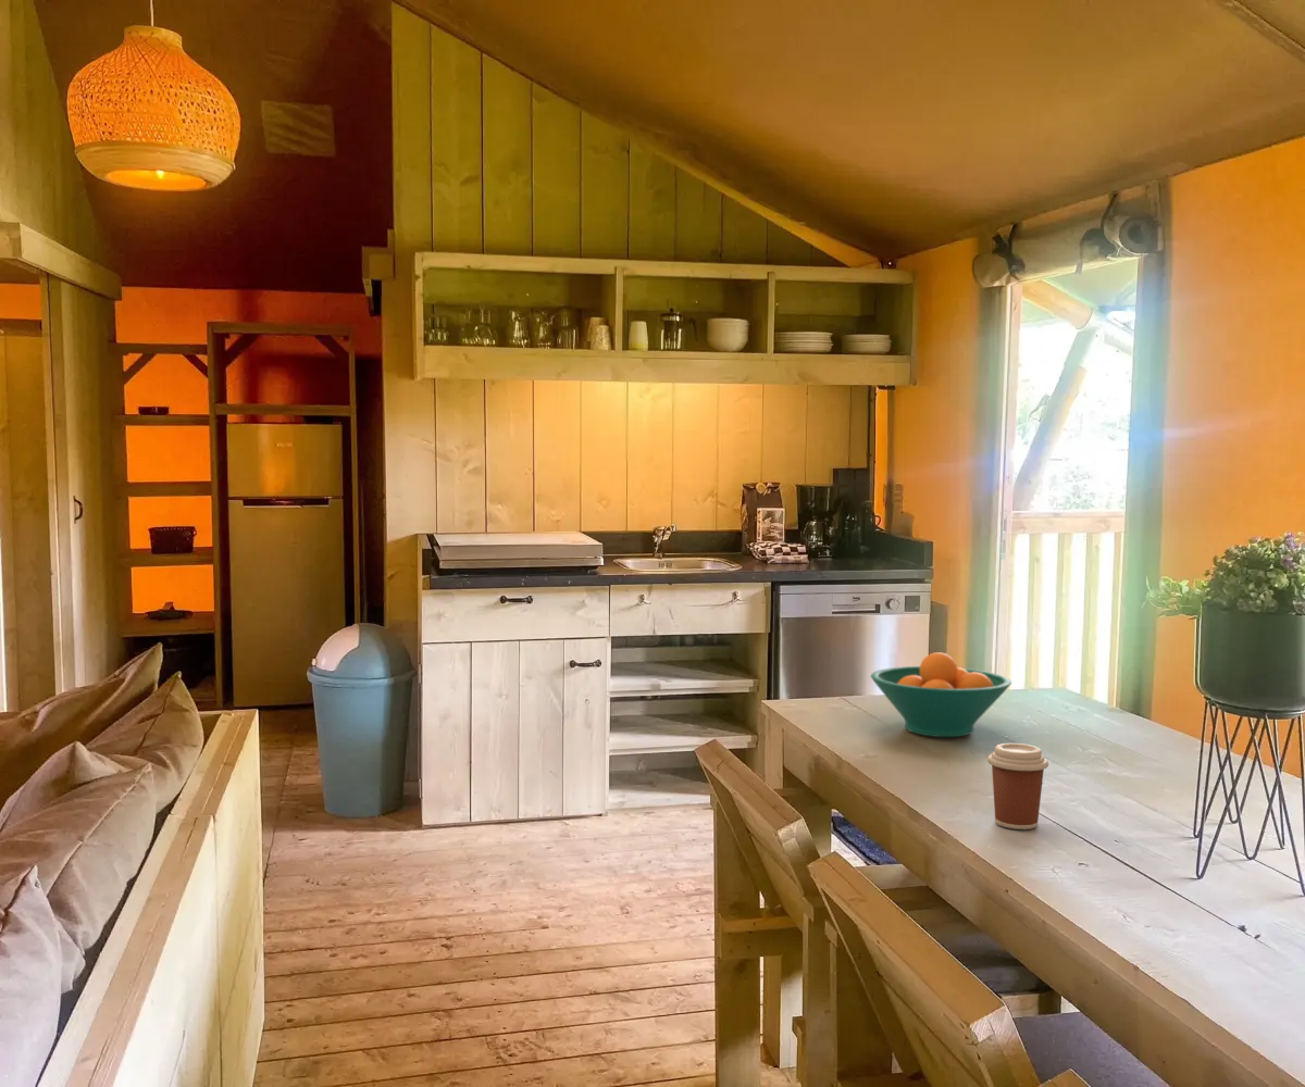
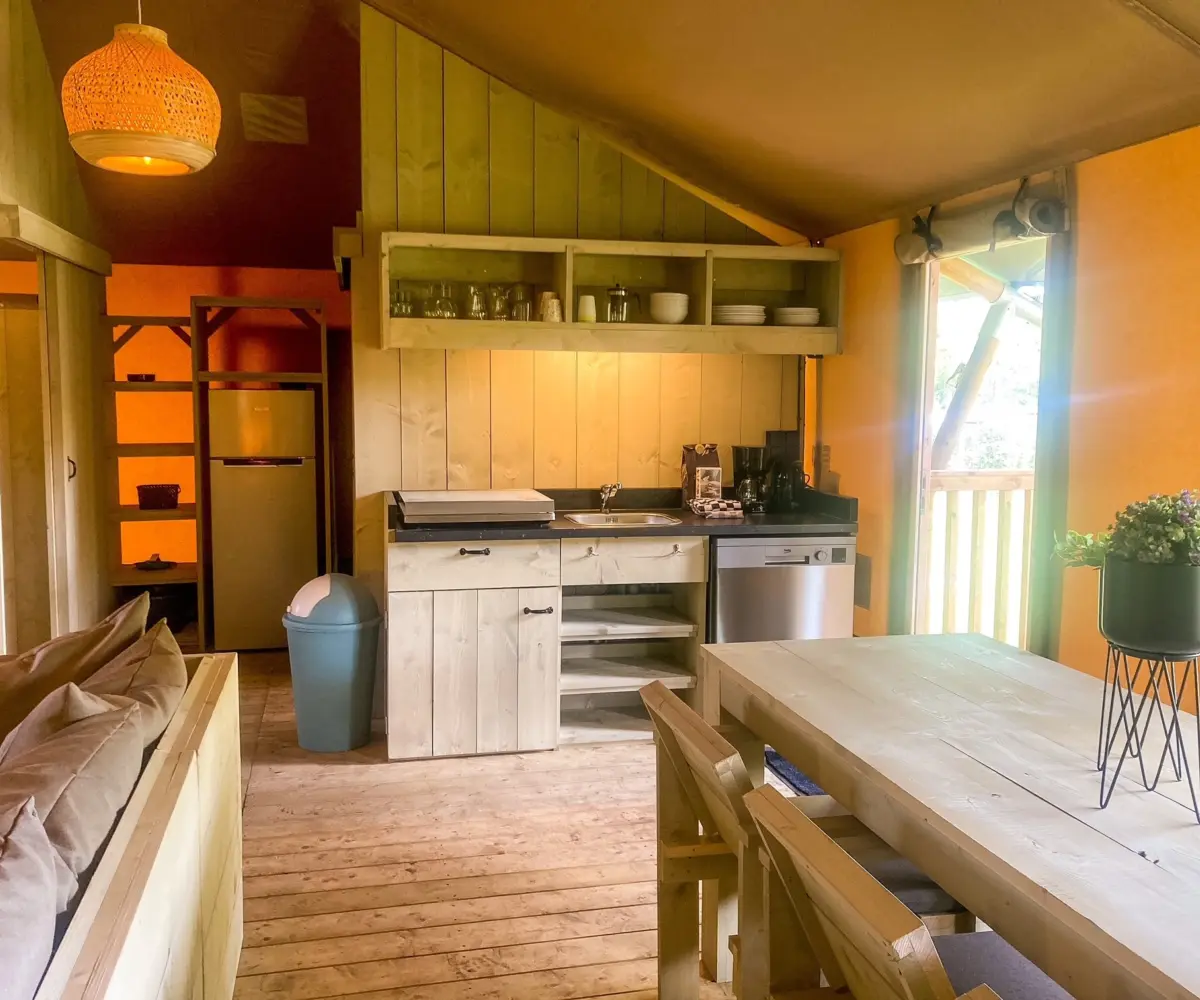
- fruit bowl [870,651,1012,738]
- coffee cup [986,742,1049,830]
